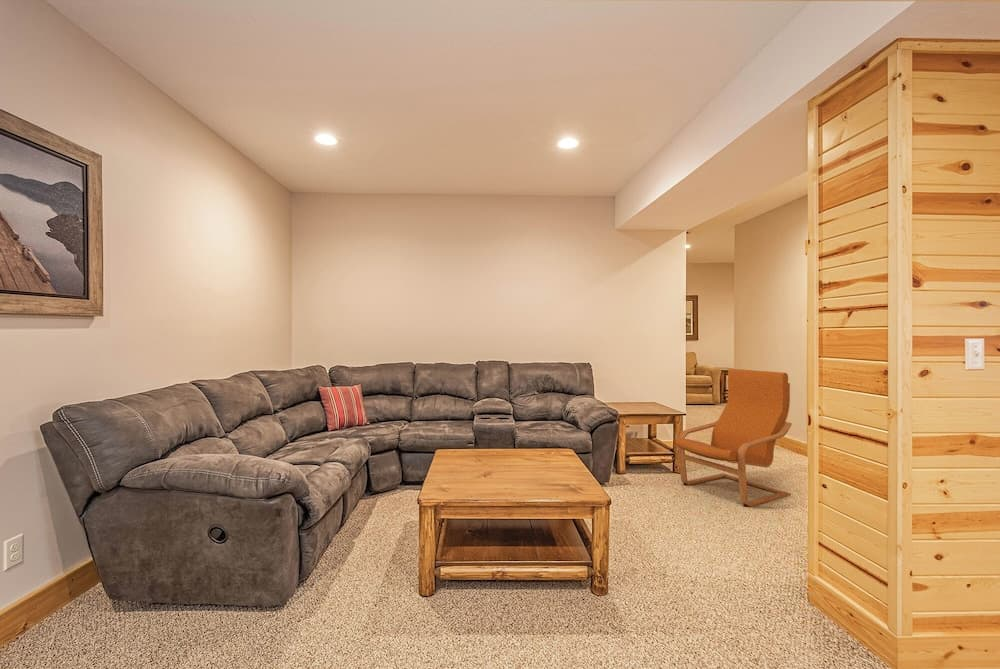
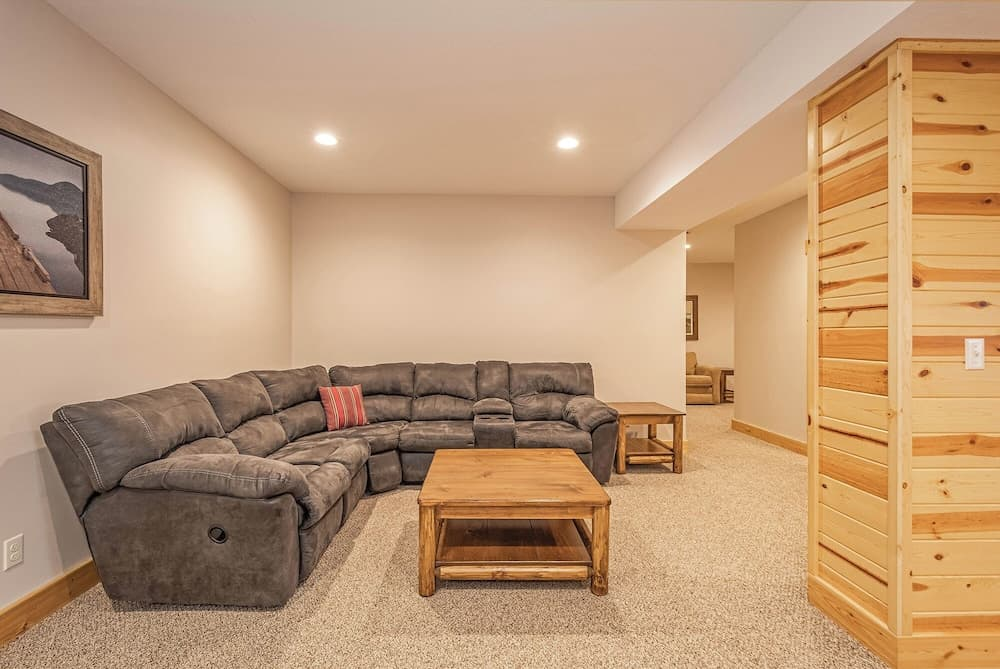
- armchair [675,368,793,508]
